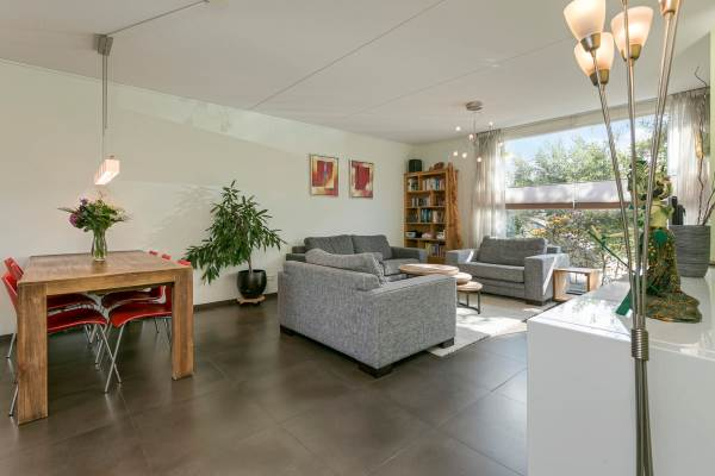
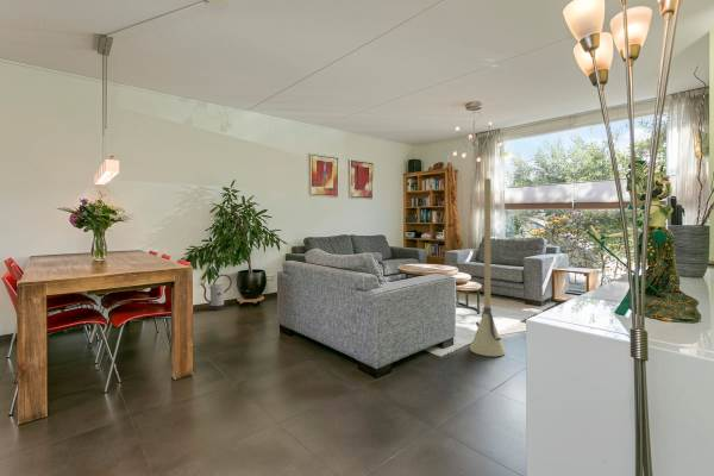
+ broom [469,177,507,357]
+ watering can [199,274,233,312]
